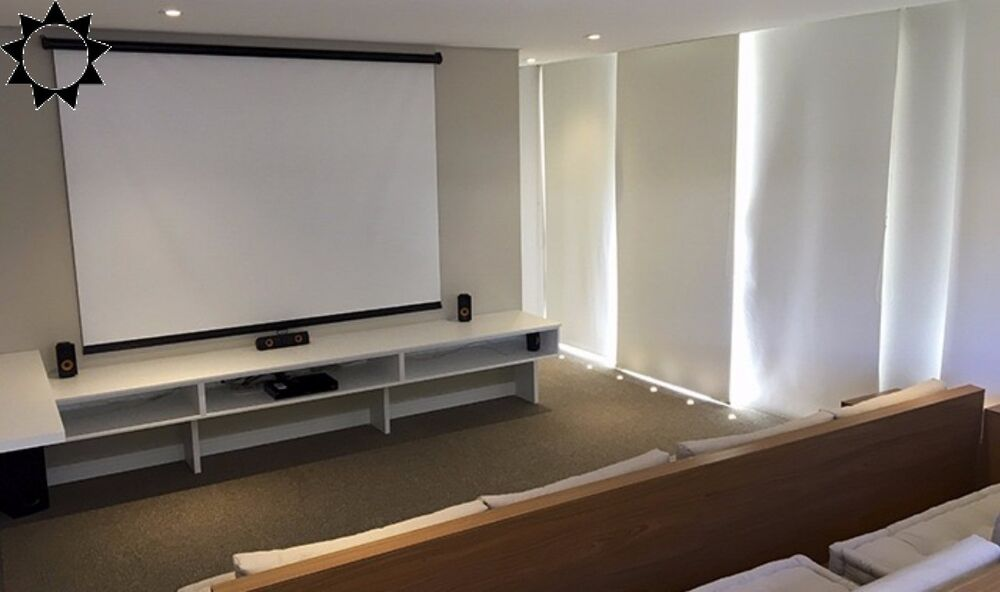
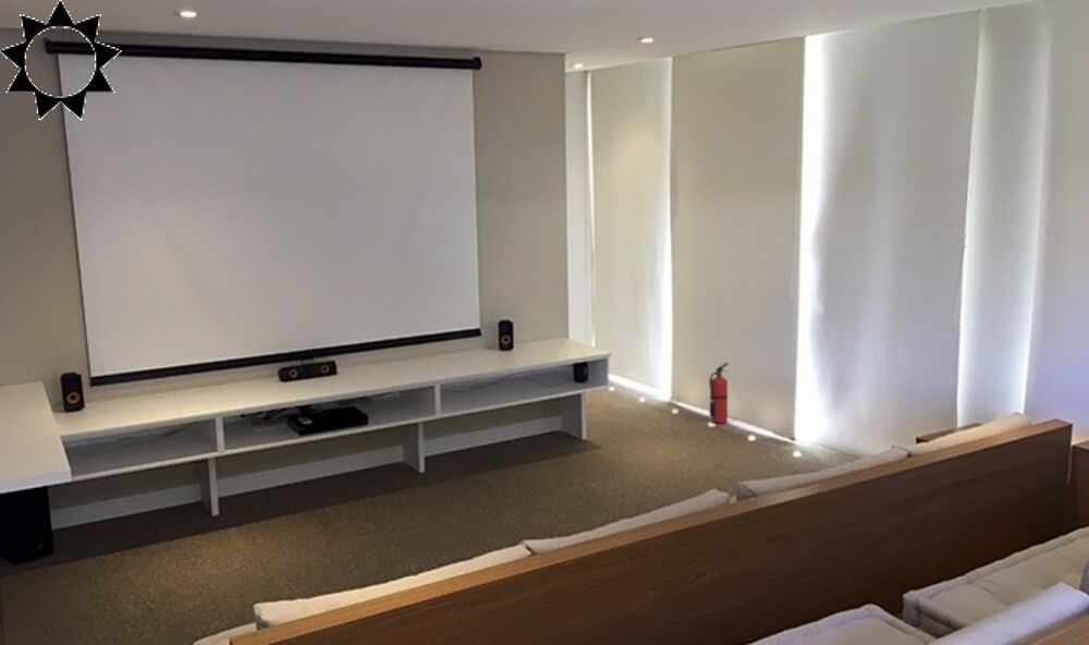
+ fire extinguisher [708,362,730,424]
